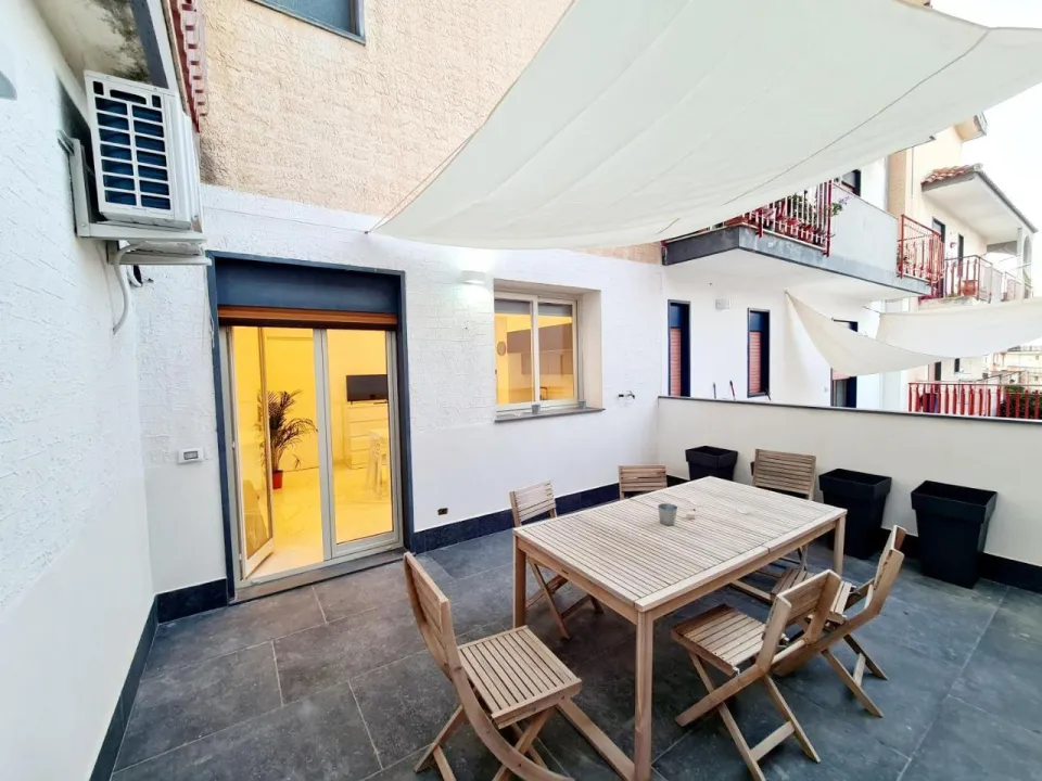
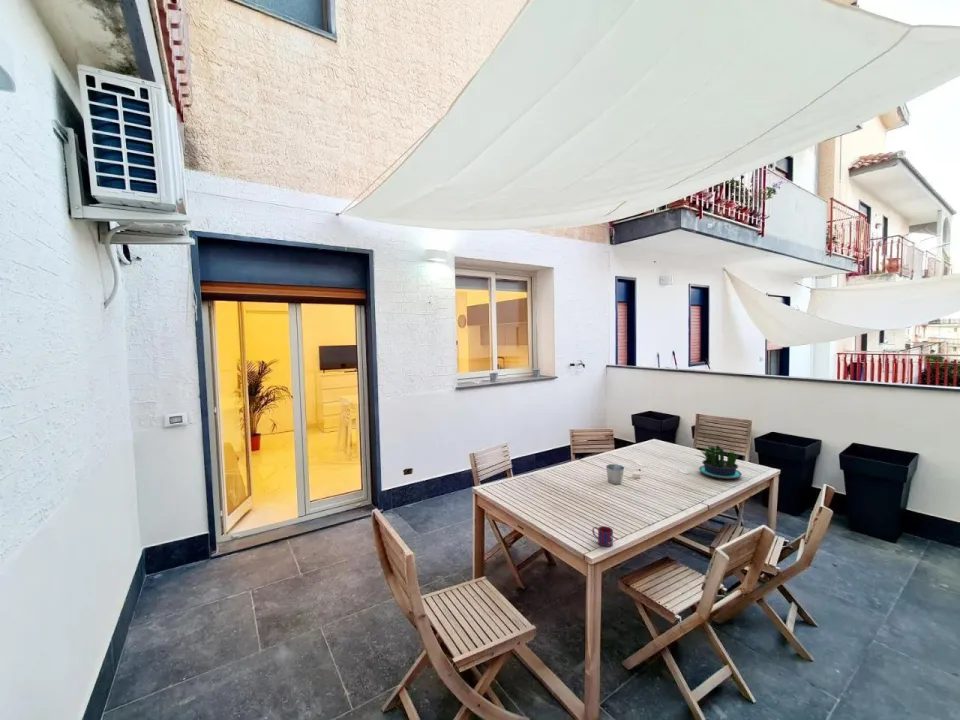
+ mug [591,525,614,548]
+ potted plant [696,445,743,480]
